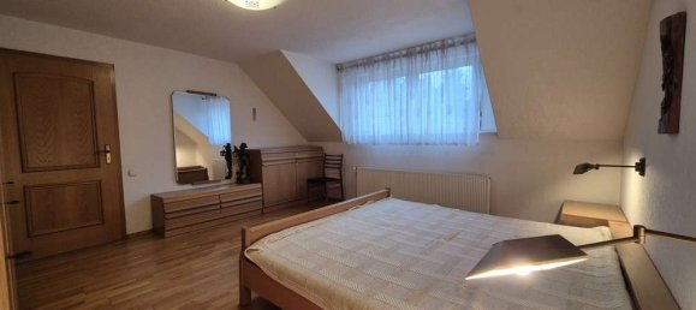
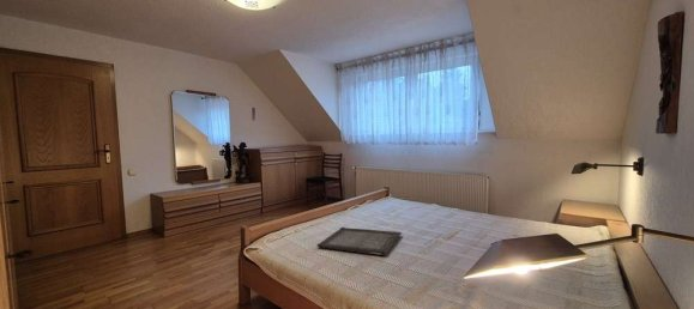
+ serving tray [316,226,403,256]
